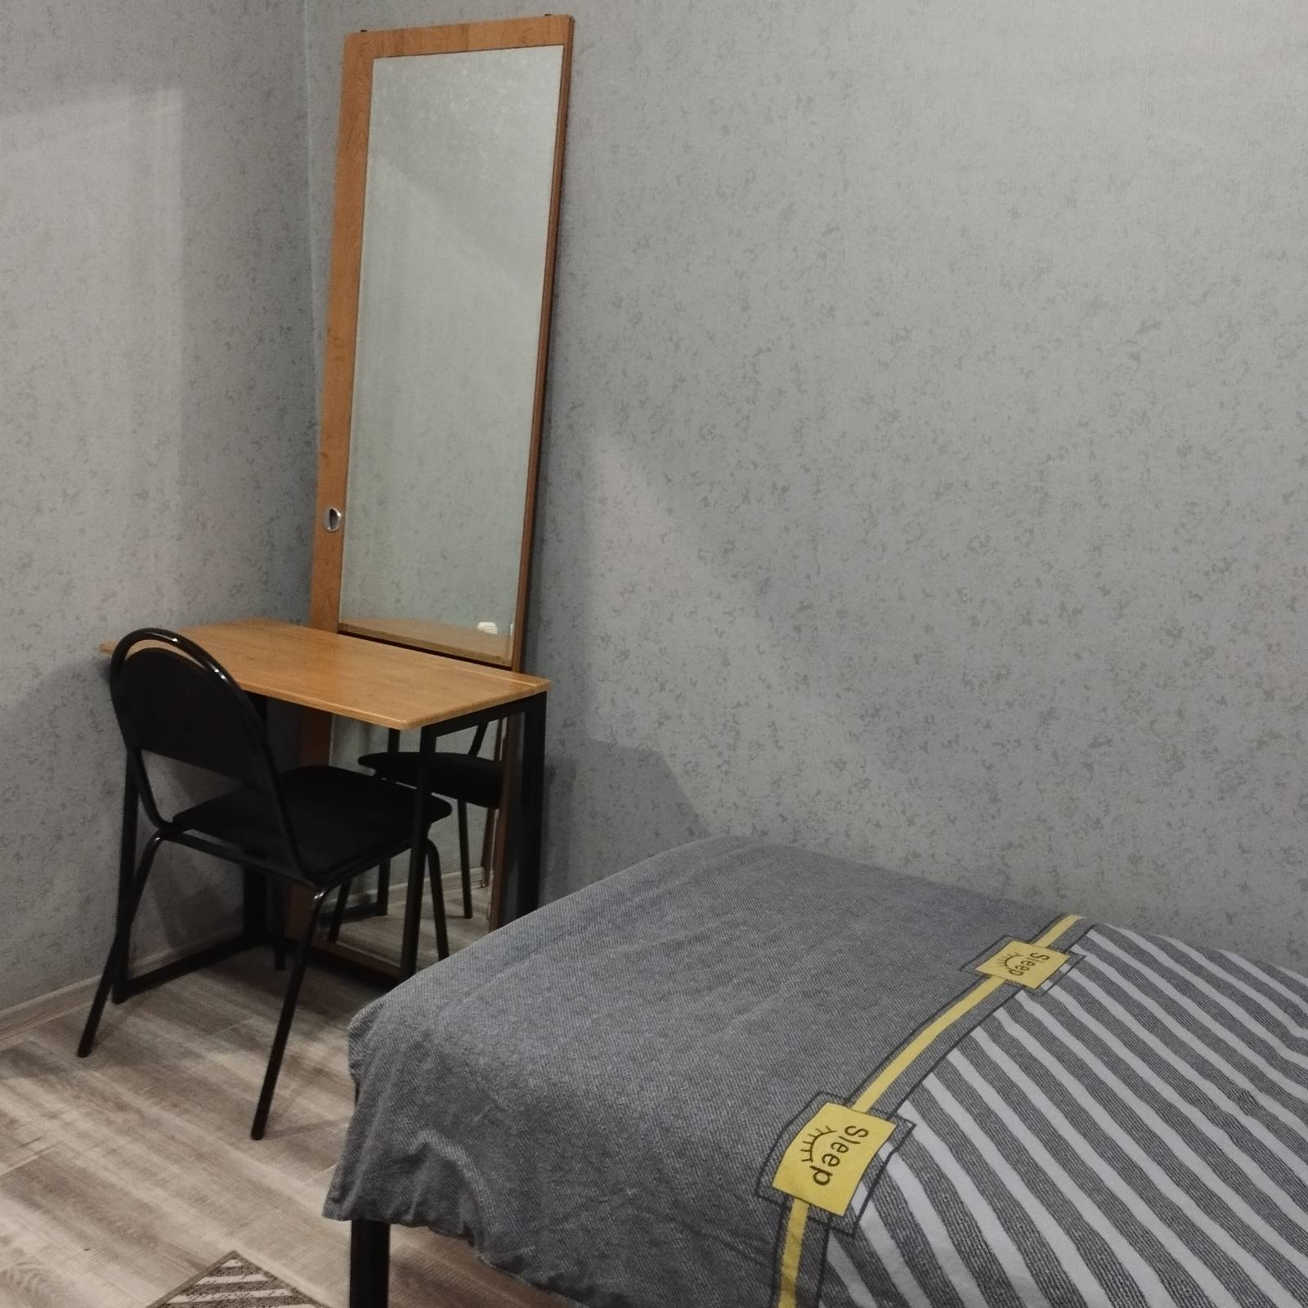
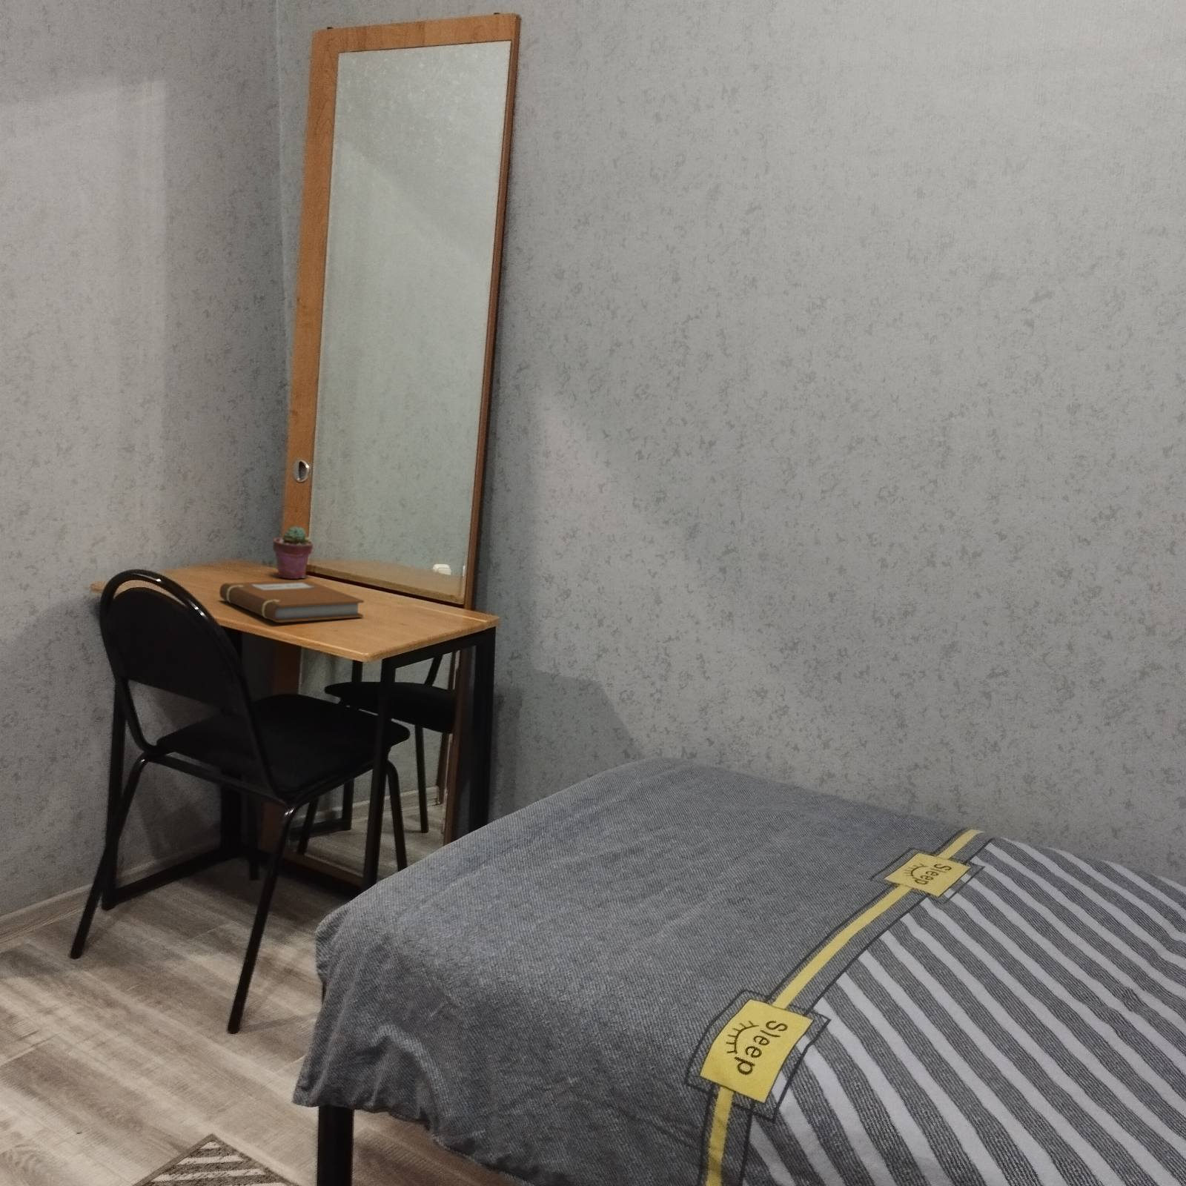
+ potted succulent [272,526,314,580]
+ notebook [218,579,365,623]
